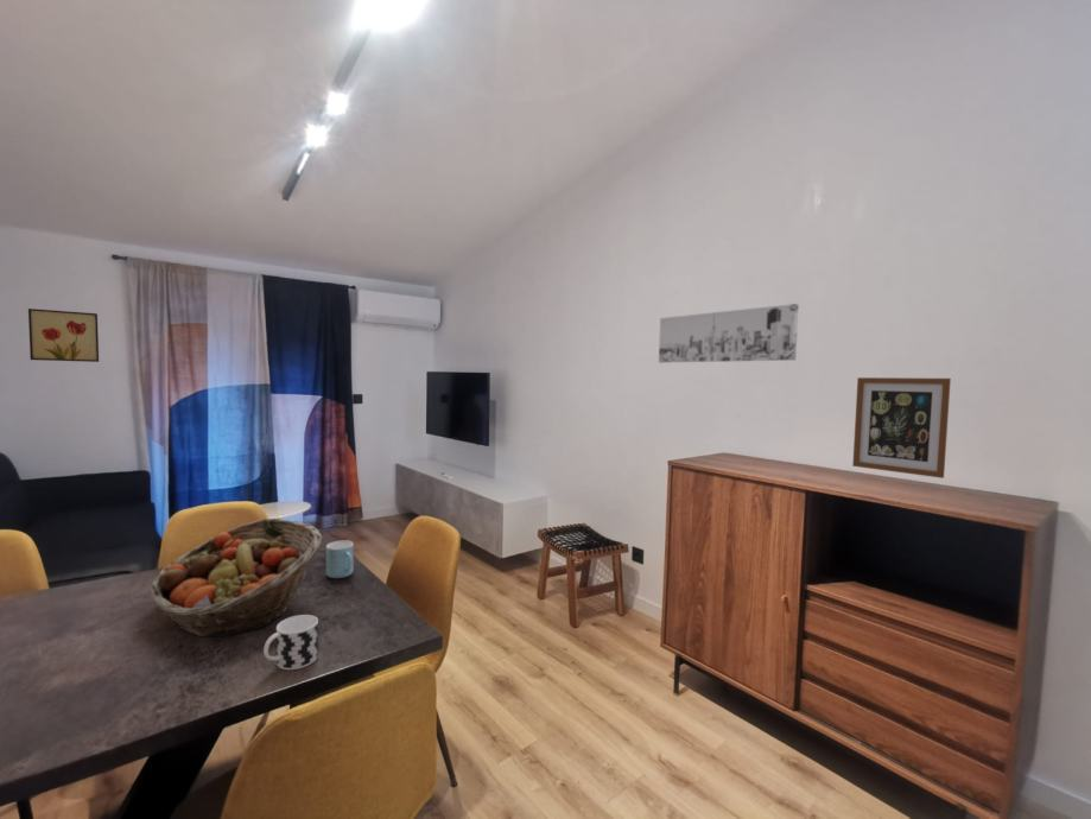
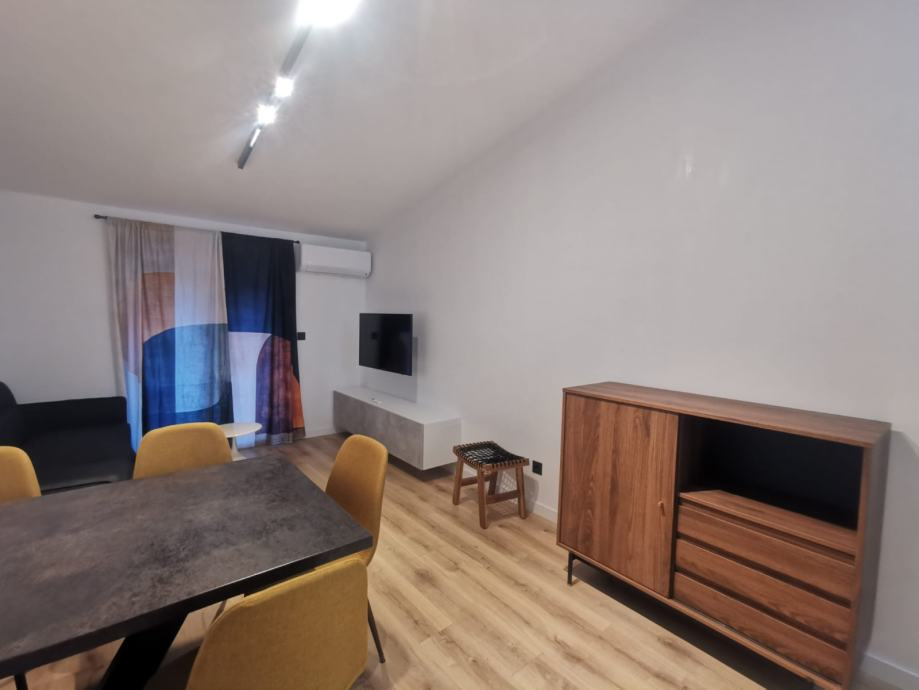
- wall art [658,303,799,364]
- wall art [851,376,952,480]
- cup [262,614,319,671]
- mug [325,540,355,579]
- wall art [27,307,100,363]
- fruit basket [148,518,323,639]
